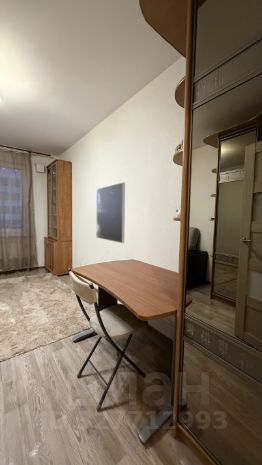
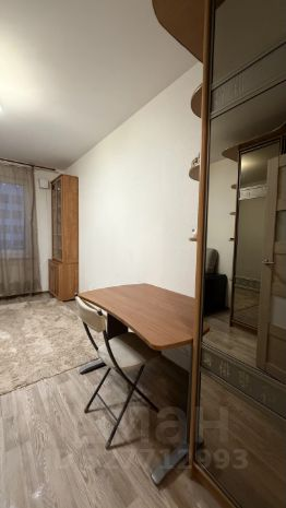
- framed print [95,181,126,244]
